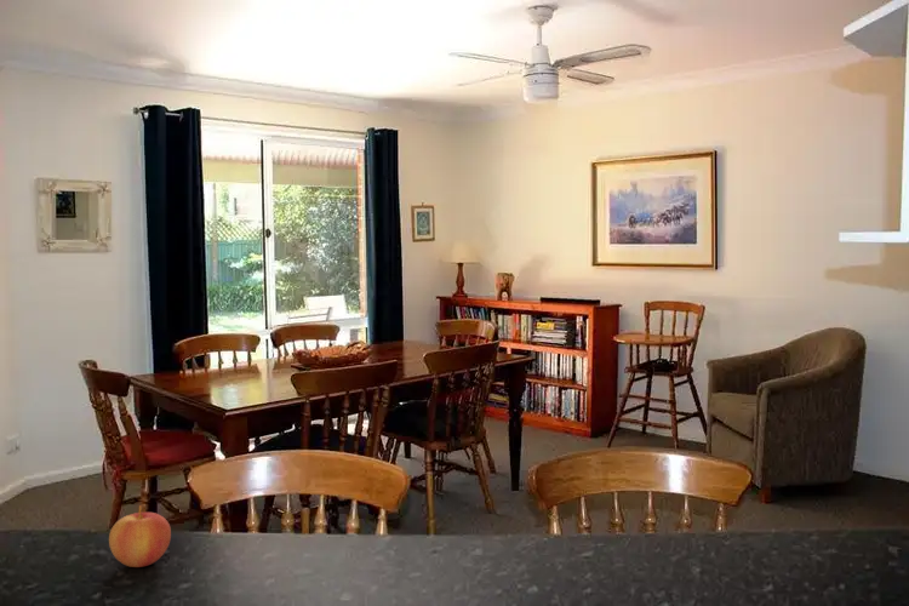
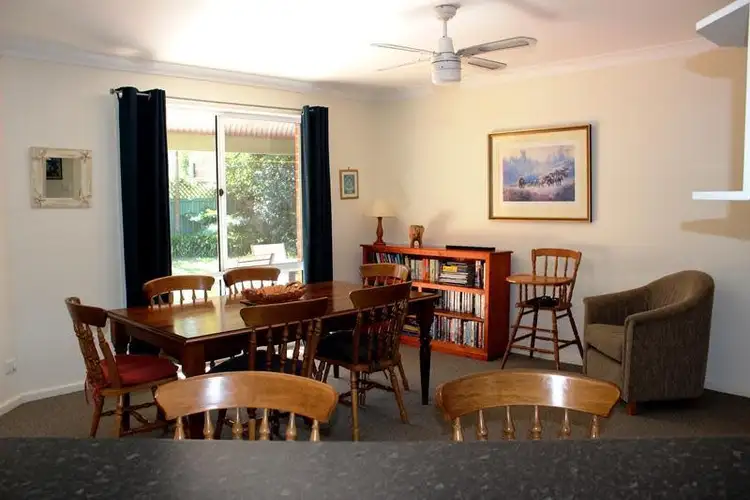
- apple [108,504,172,568]
